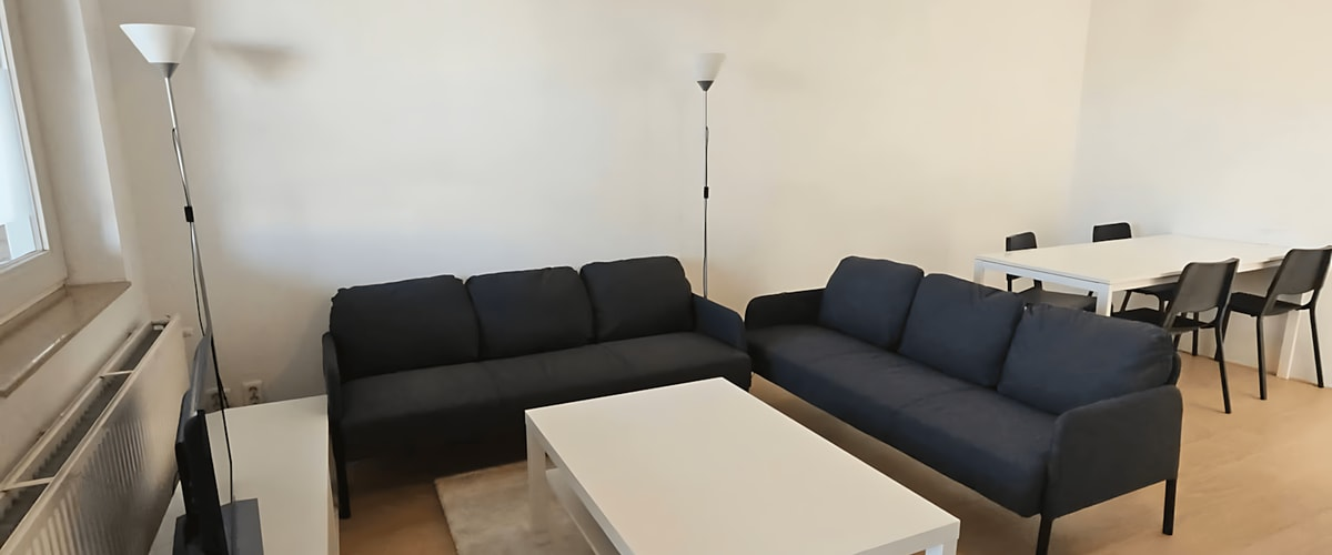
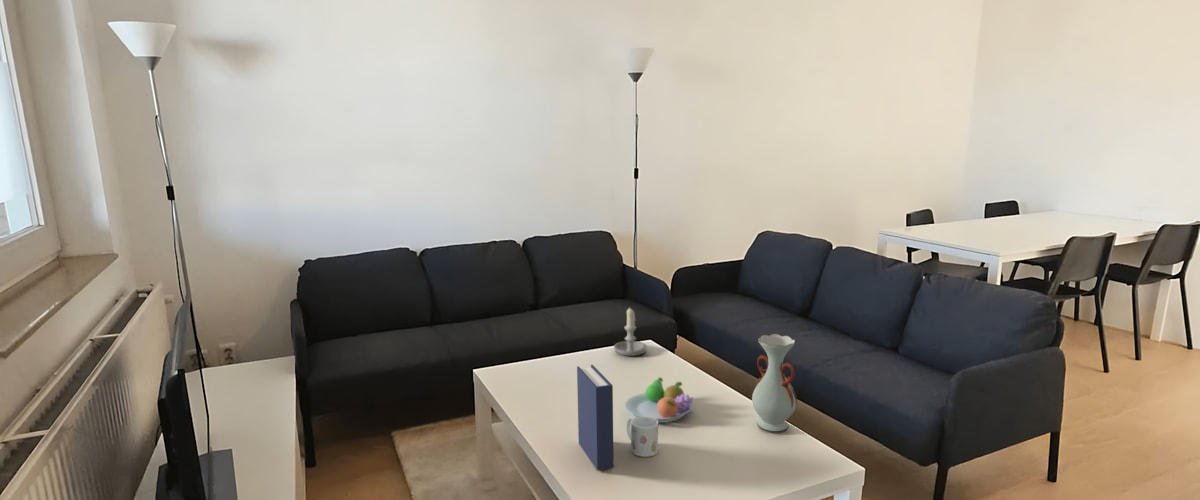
+ fruit bowl [624,376,694,424]
+ mug [626,416,659,458]
+ hardback book [576,364,615,471]
+ vase [751,333,798,434]
+ candle [613,306,648,357]
